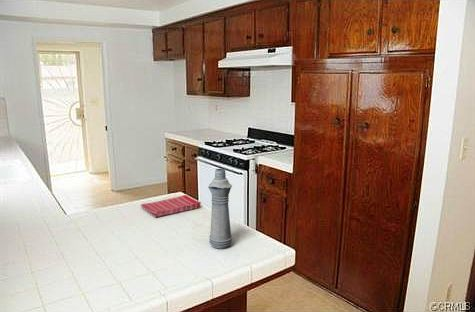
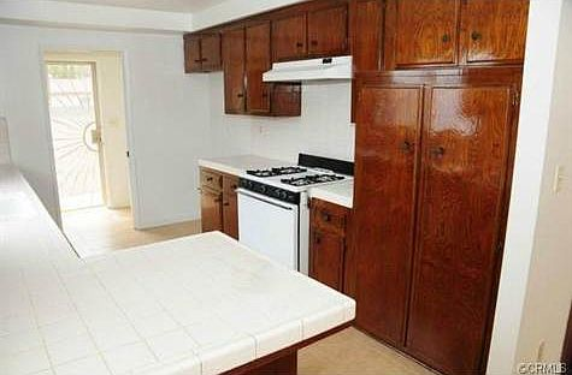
- dish towel [140,194,202,218]
- bottle [207,168,233,250]
